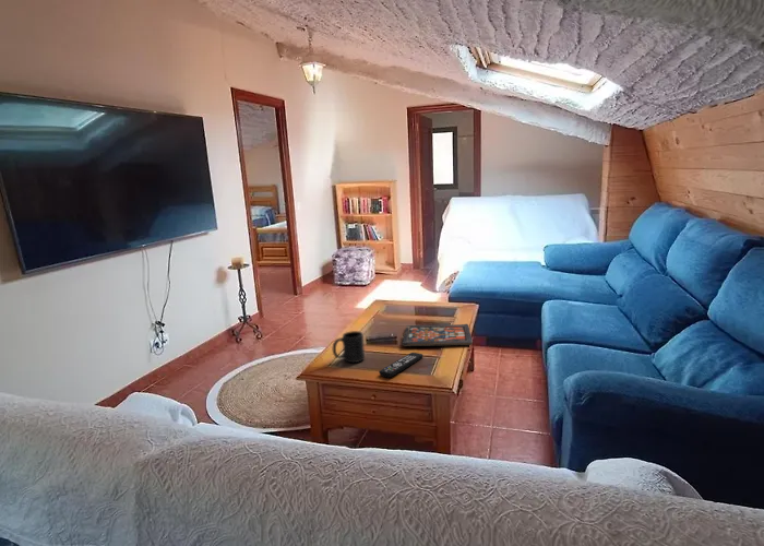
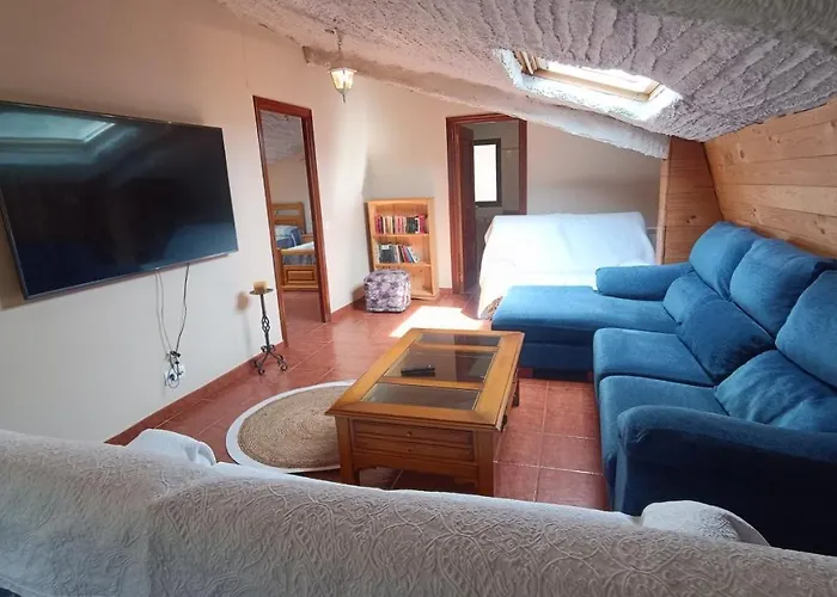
- board game [401,323,474,347]
- mug [332,330,366,364]
- remote control [378,352,423,379]
